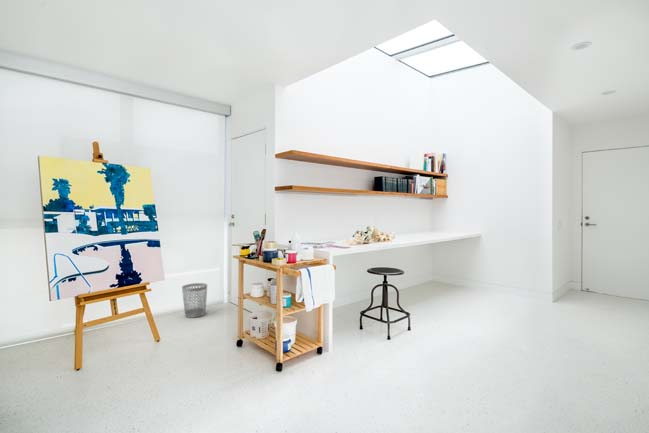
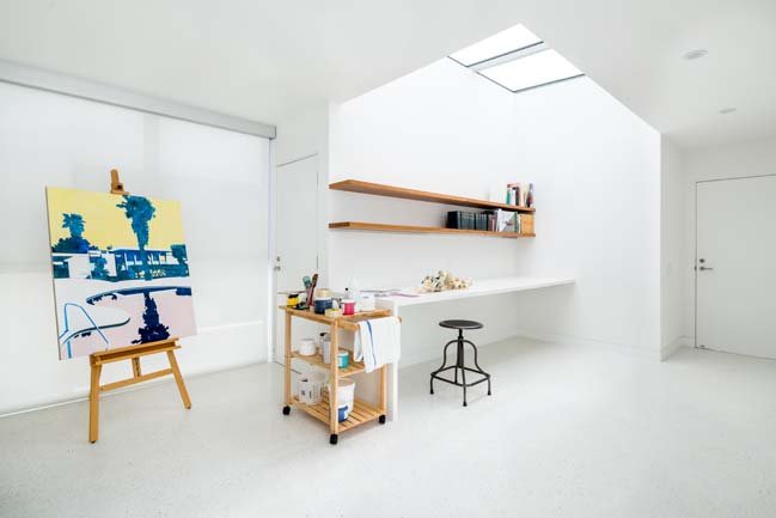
- wastebasket [181,282,208,319]
